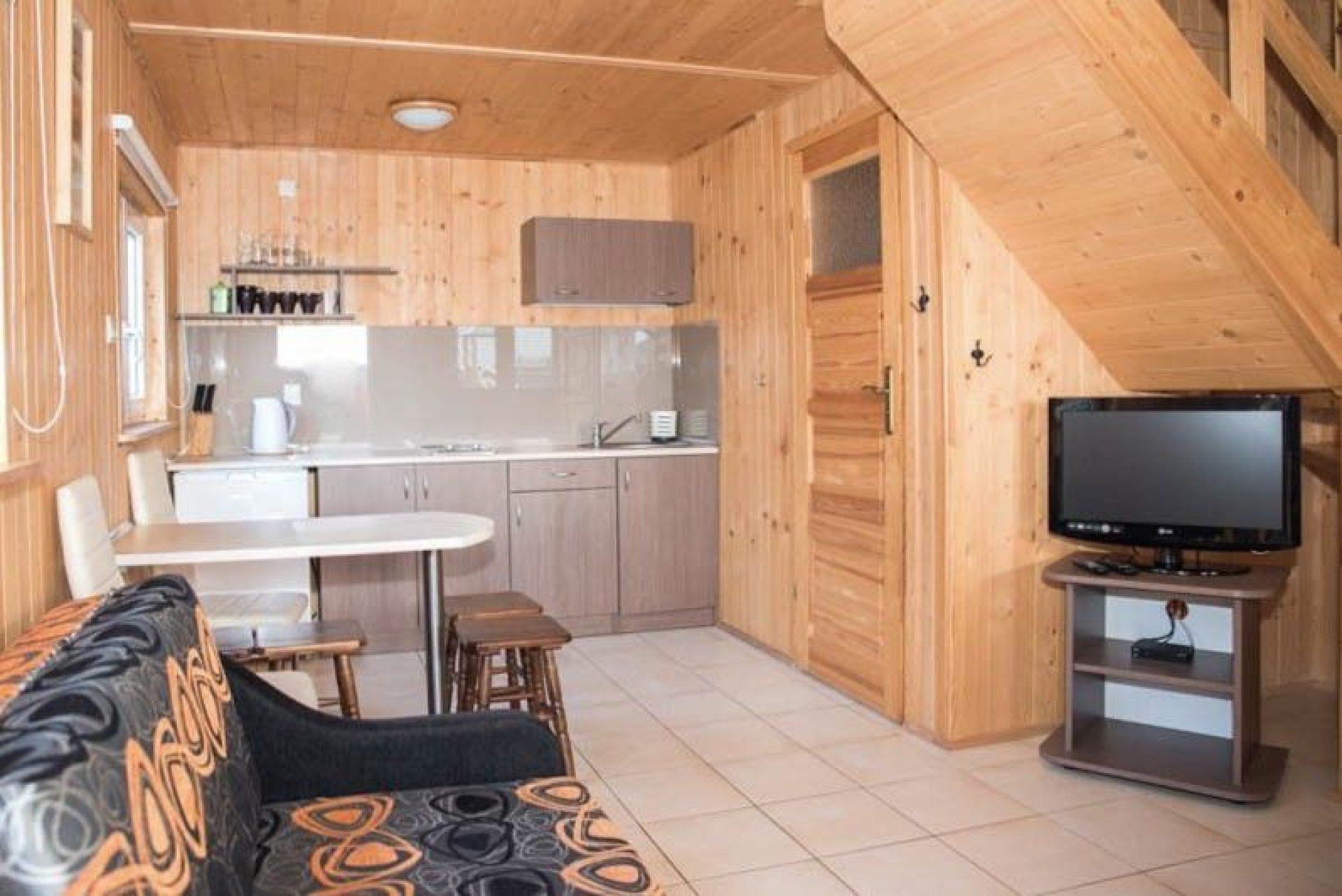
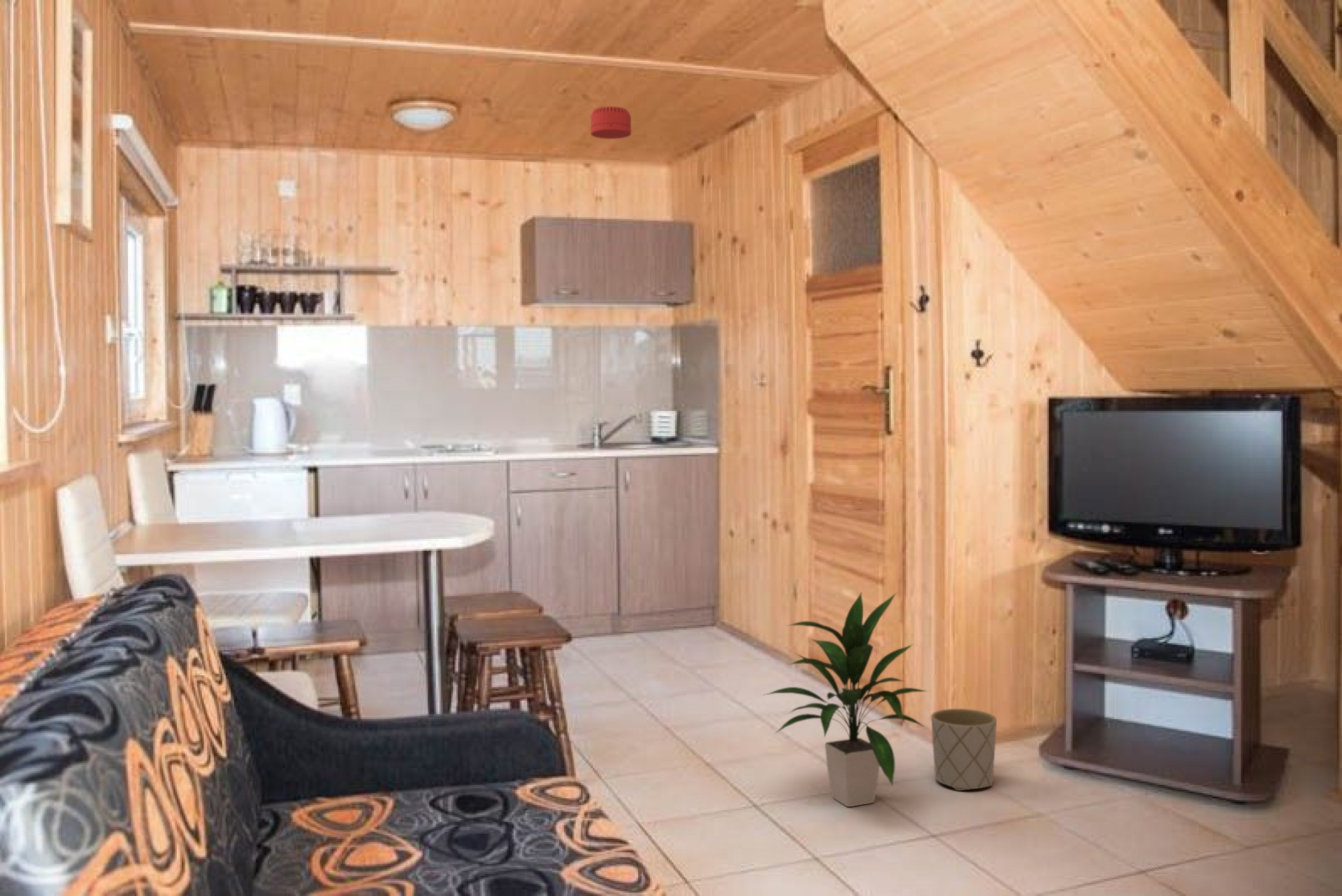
+ smoke detector [590,106,632,140]
+ planter [930,708,997,791]
+ indoor plant [760,591,930,807]
